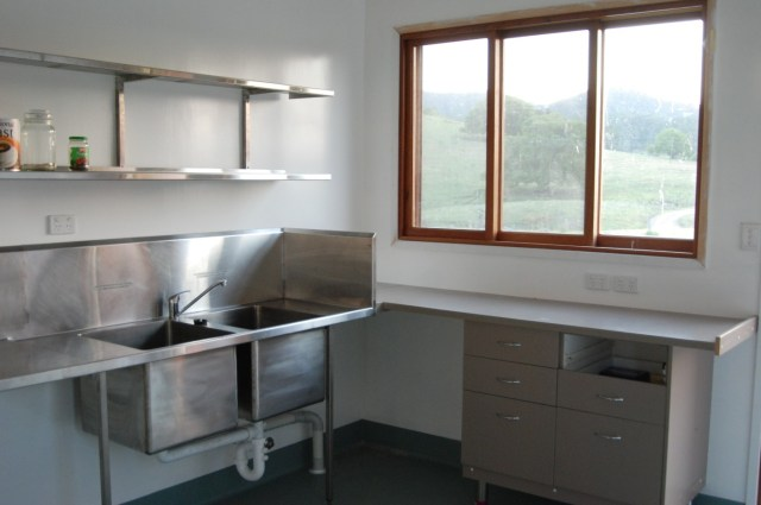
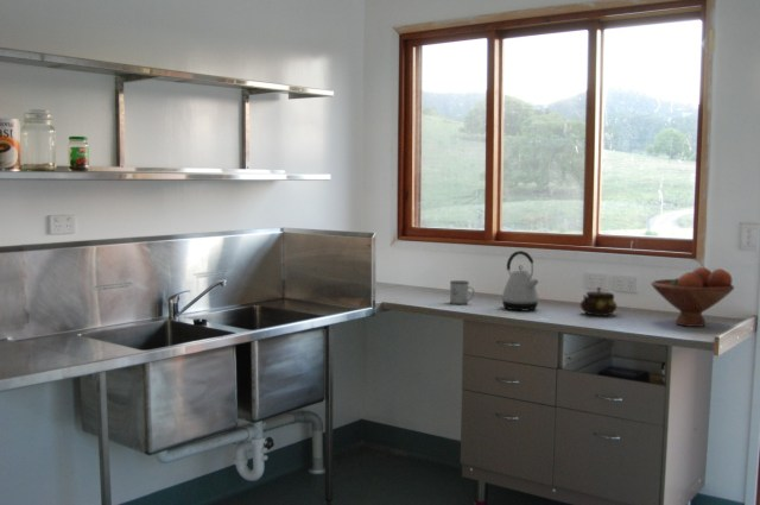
+ teapot [580,286,618,317]
+ fruit bowl [650,266,735,328]
+ kettle [500,250,540,311]
+ mug [449,279,476,305]
